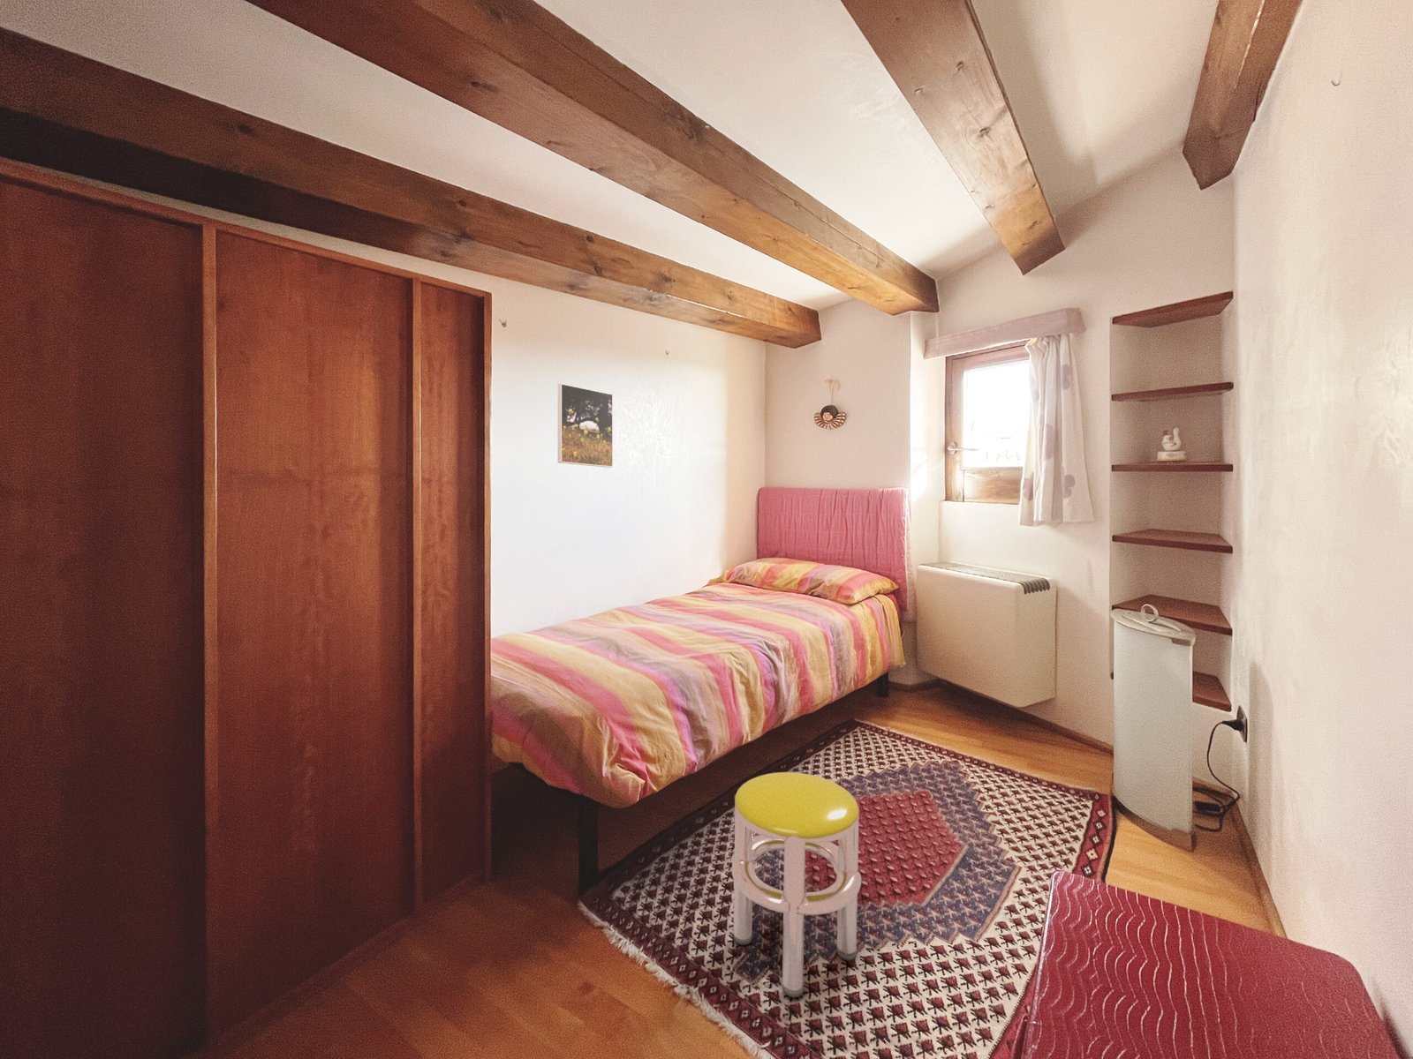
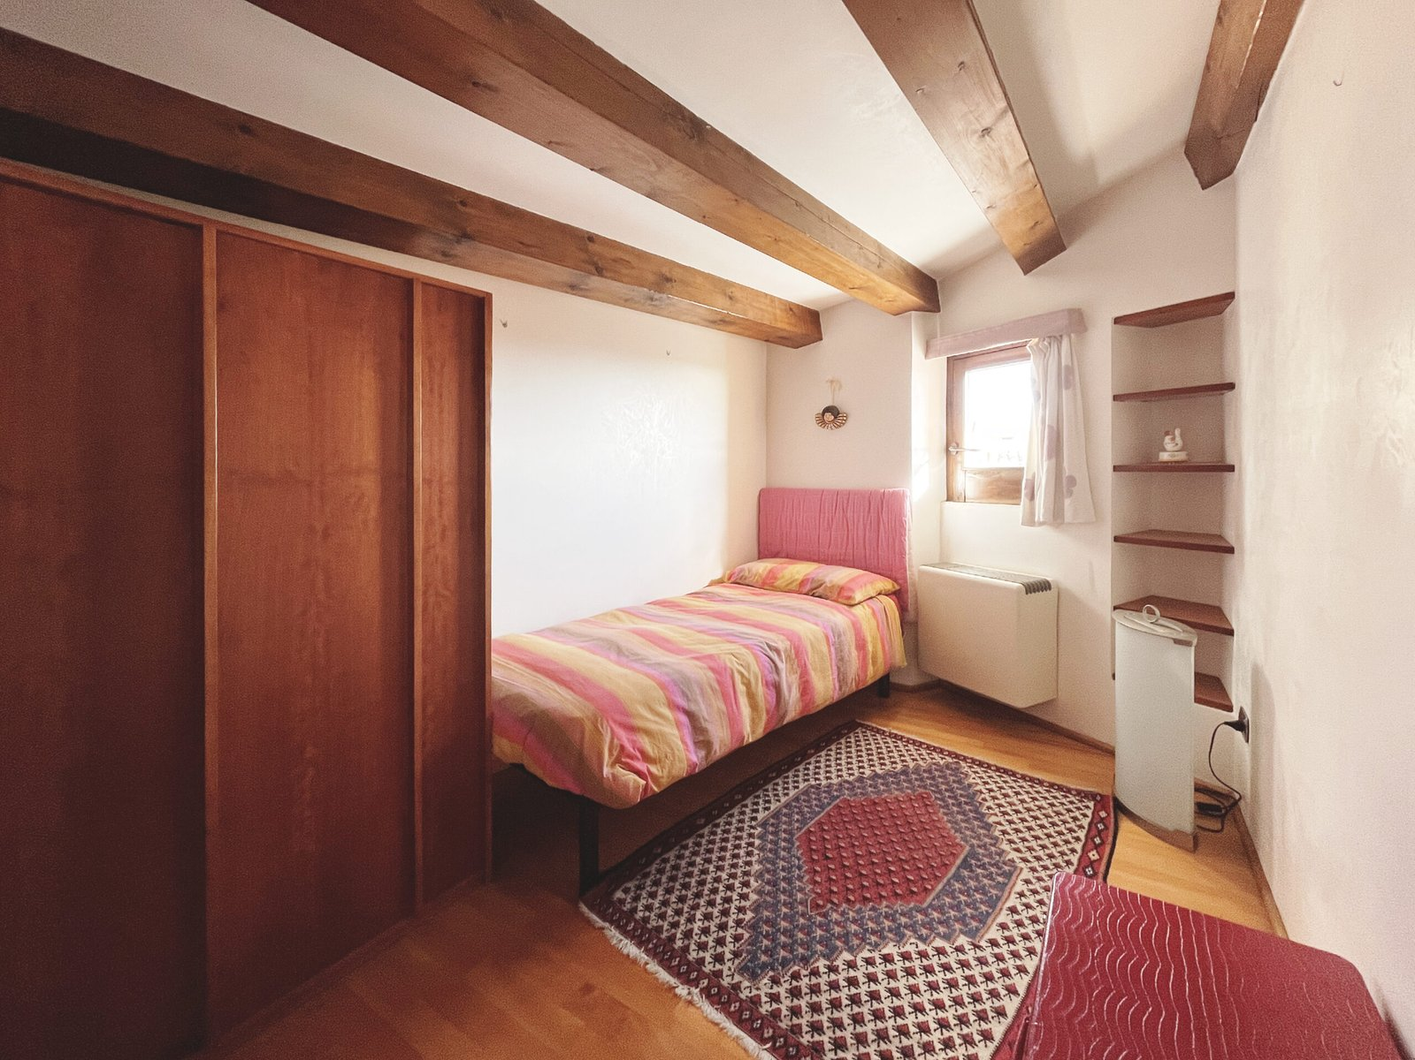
- stool [730,771,862,998]
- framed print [557,383,614,468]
